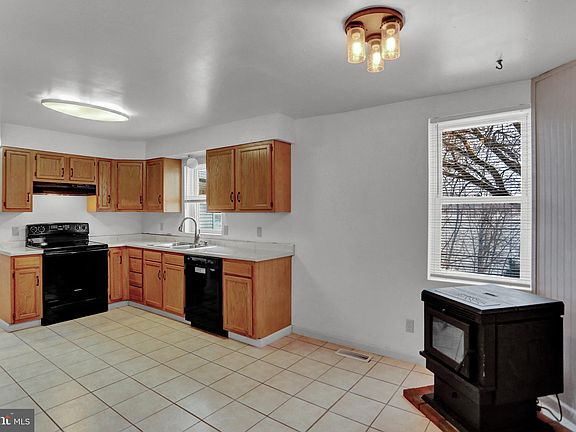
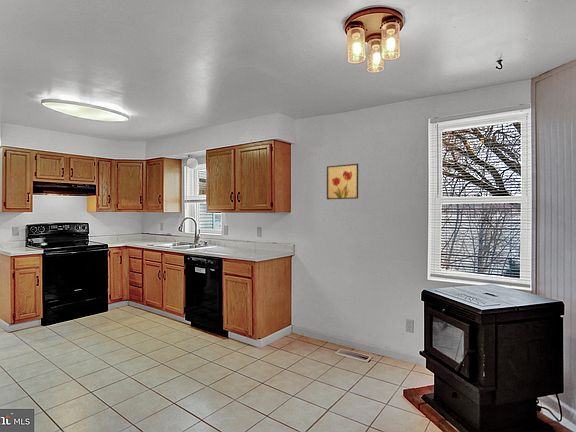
+ wall art [326,163,359,200]
